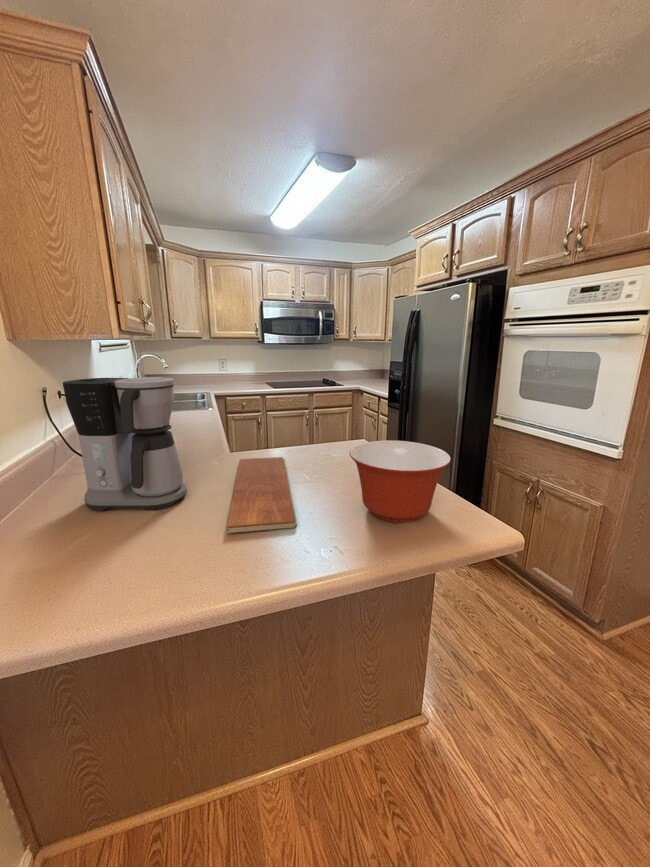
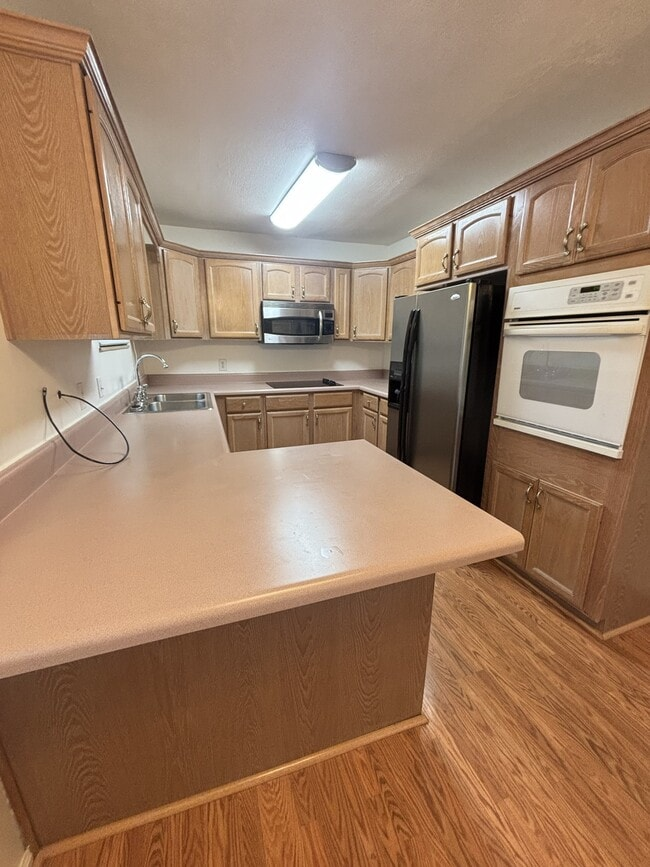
- mixing bowl [349,439,452,524]
- coffee maker [62,376,188,512]
- chopping board [226,456,298,534]
